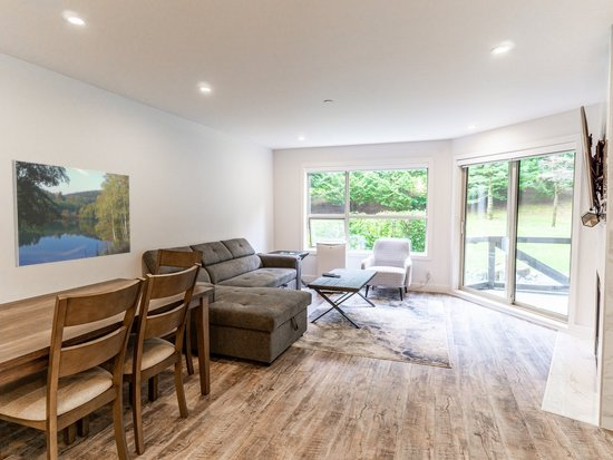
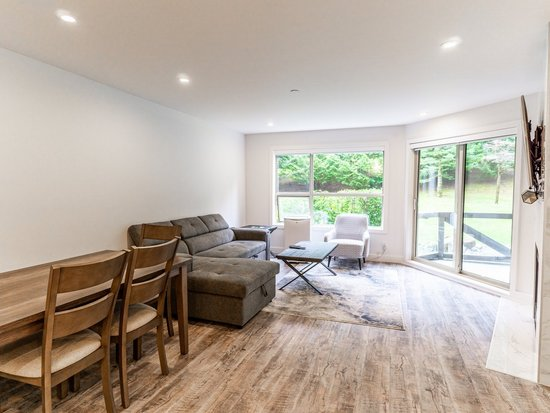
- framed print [11,159,132,268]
